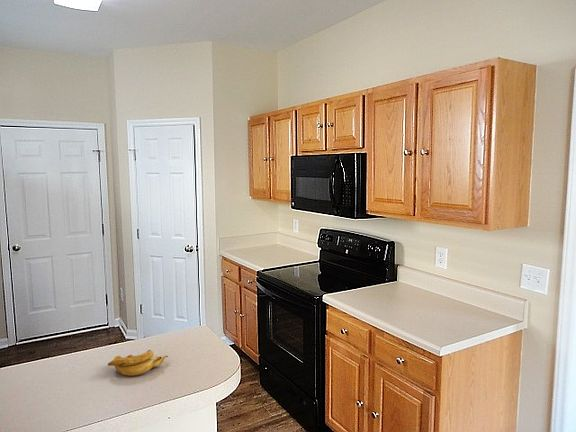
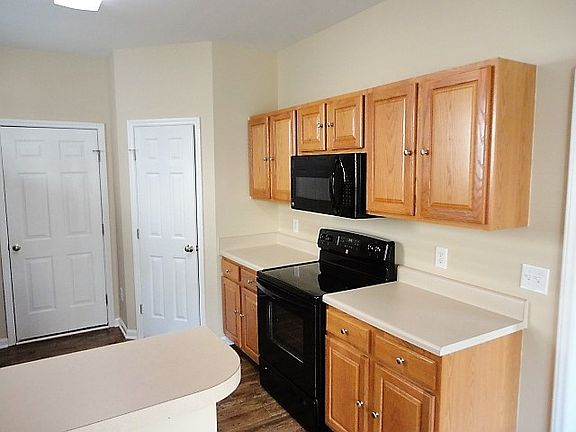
- banana [107,349,169,377]
